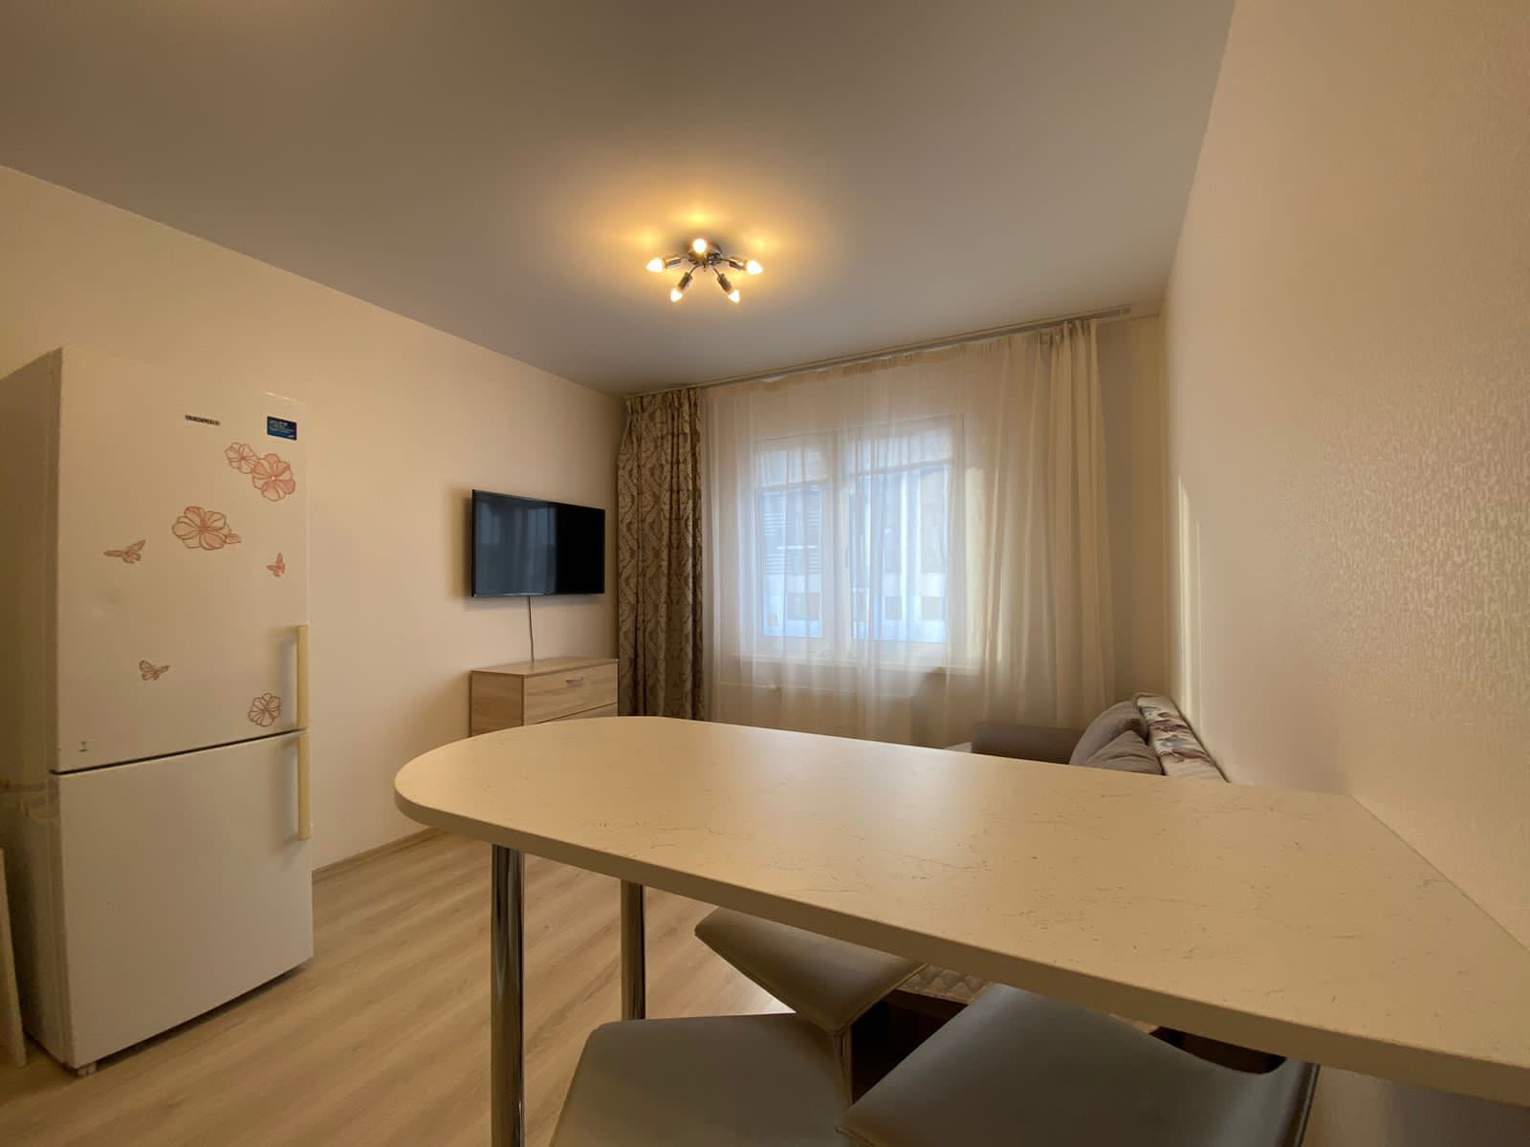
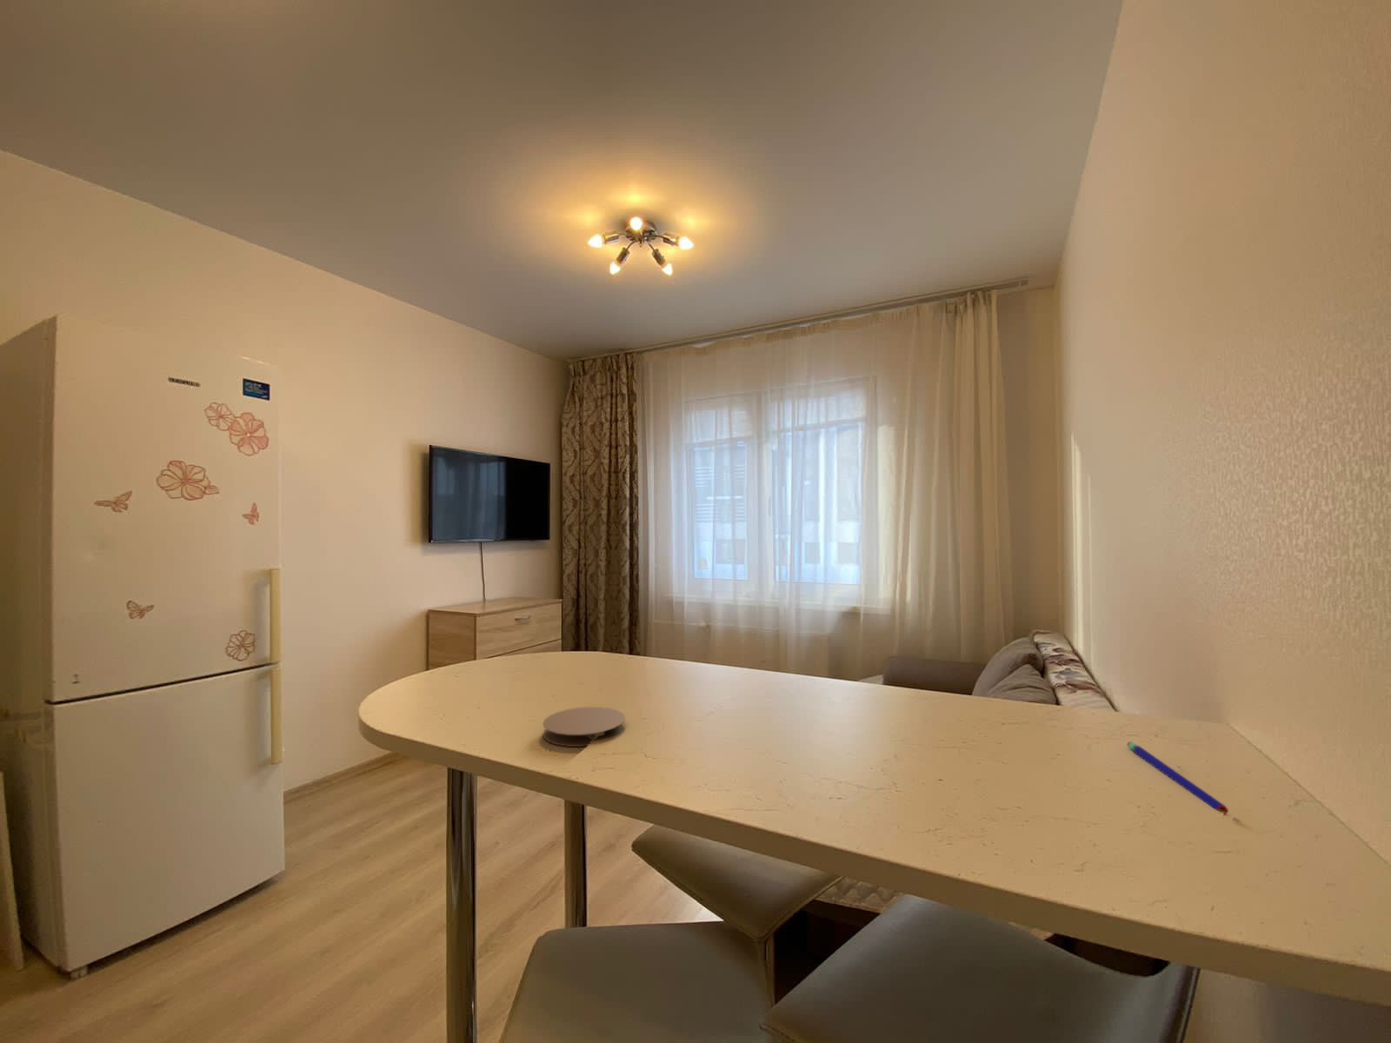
+ coaster [542,706,625,747]
+ pen [1127,742,1229,816]
